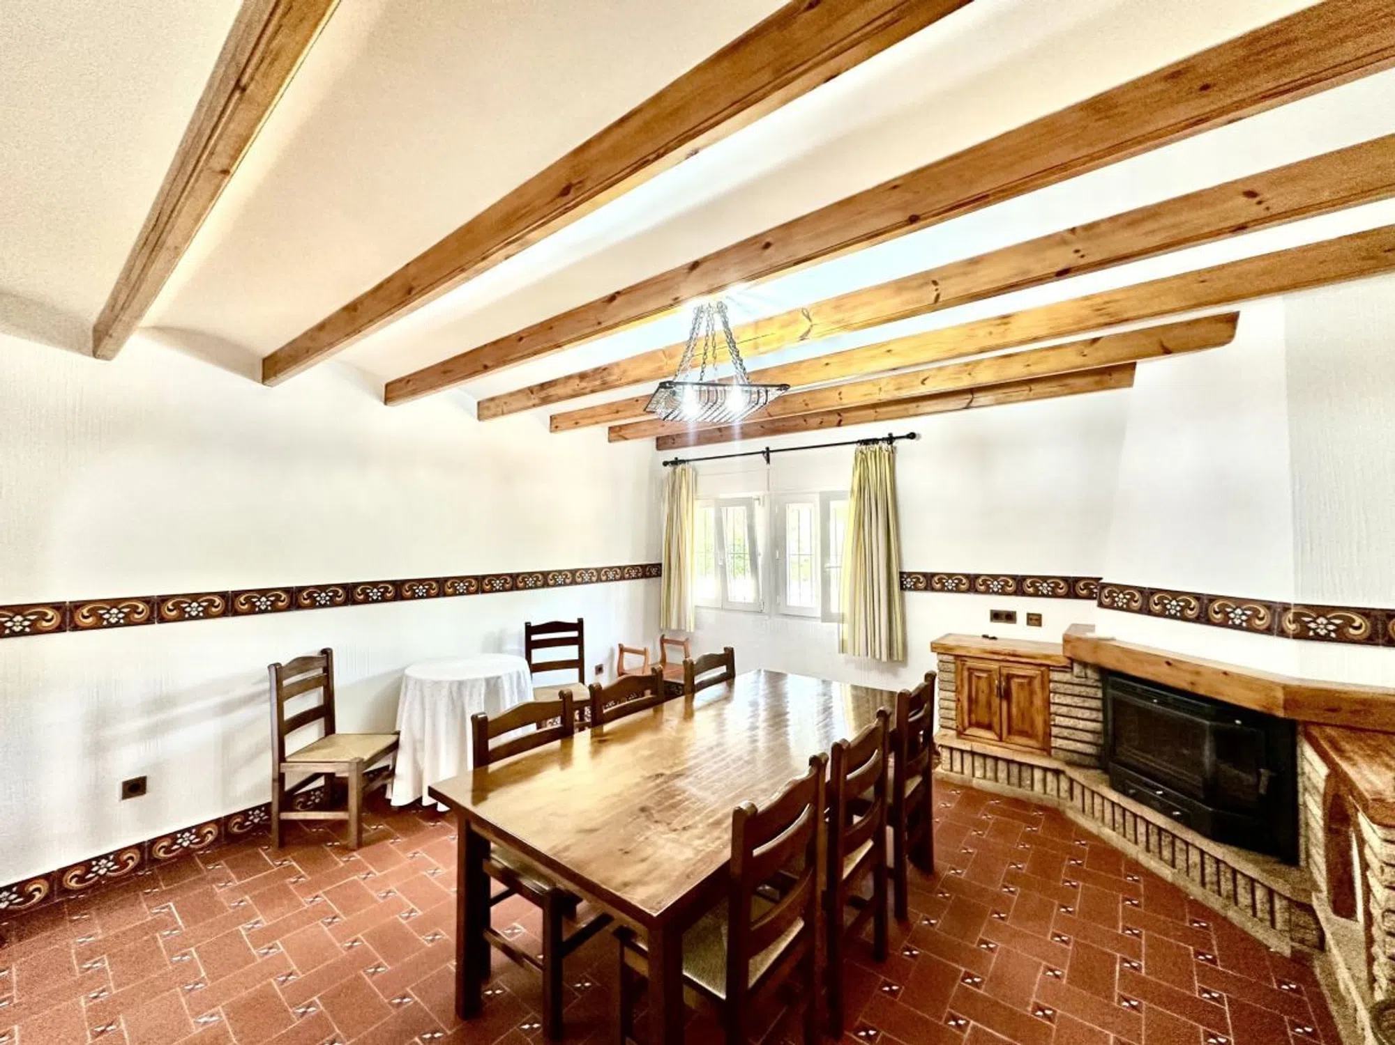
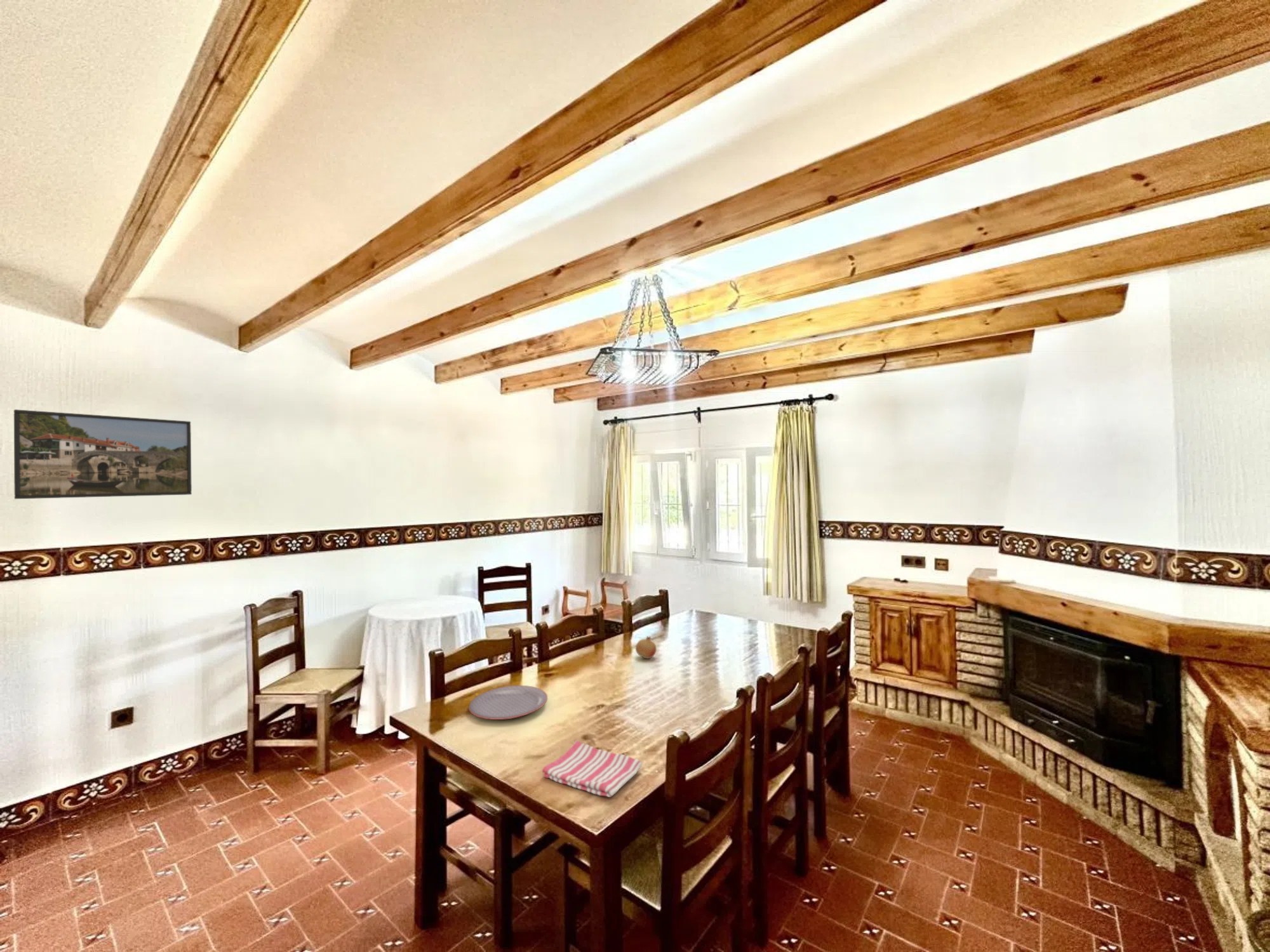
+ fruit [635,635,657,659]
+ dish towel [542,739,643,798]
+ plate [468,685,548,720]
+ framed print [13,409,192,499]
